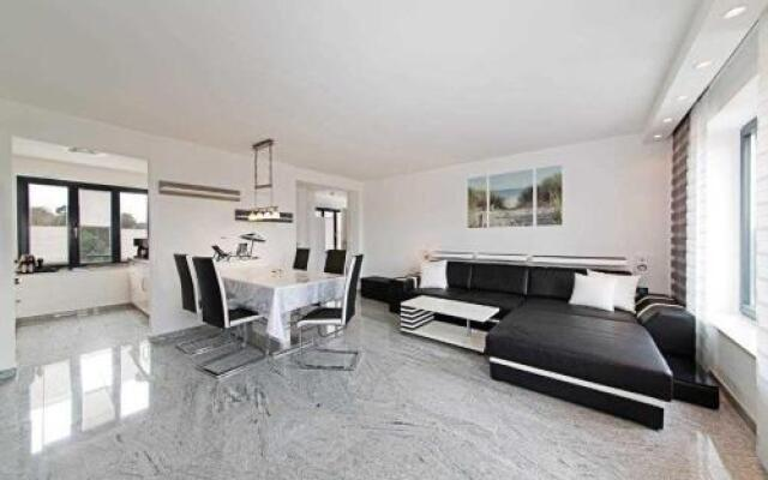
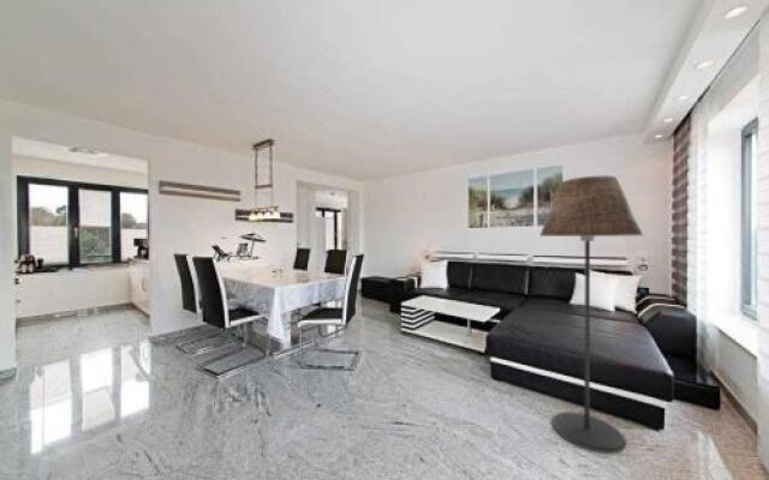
+ floor lamp [538,175,644,455]
